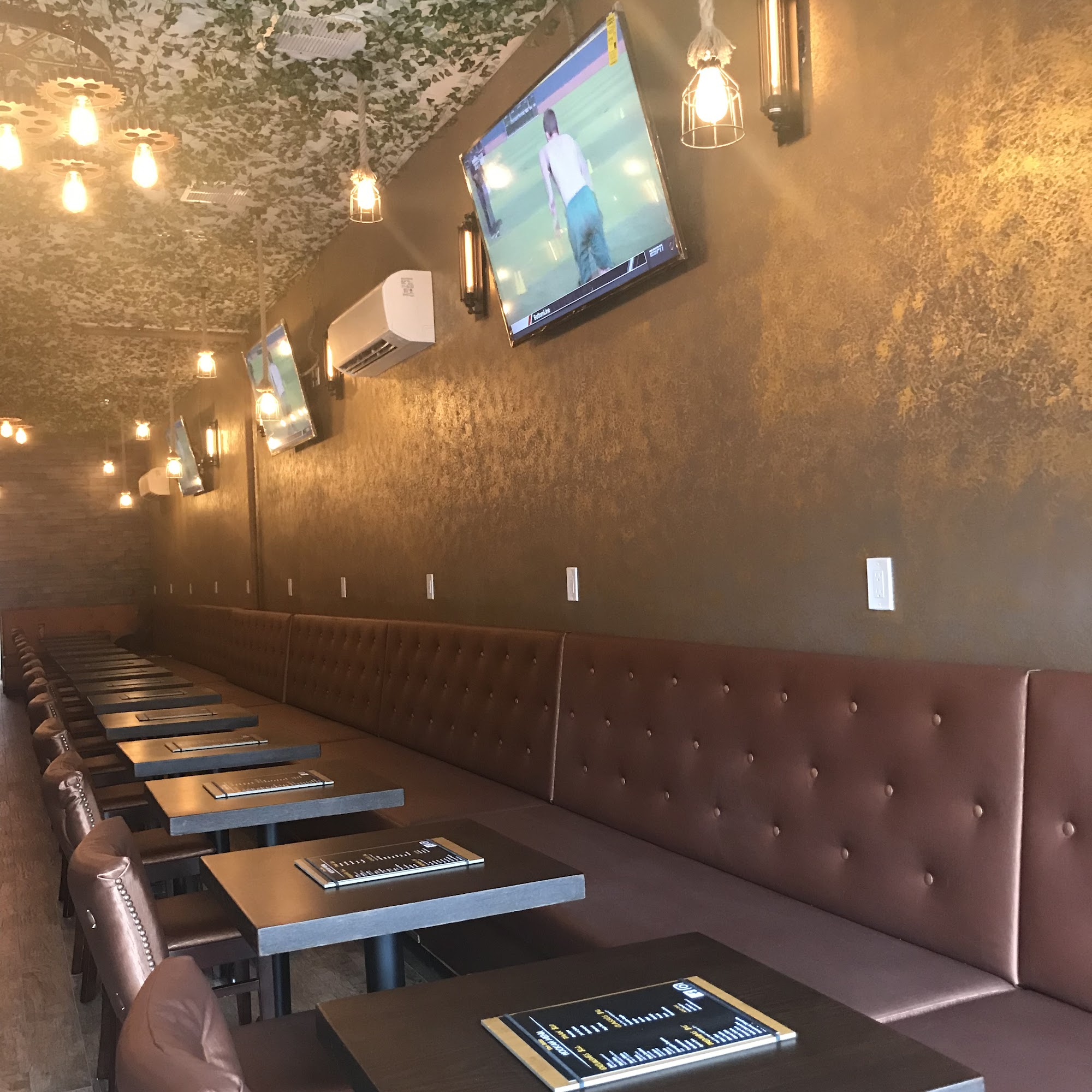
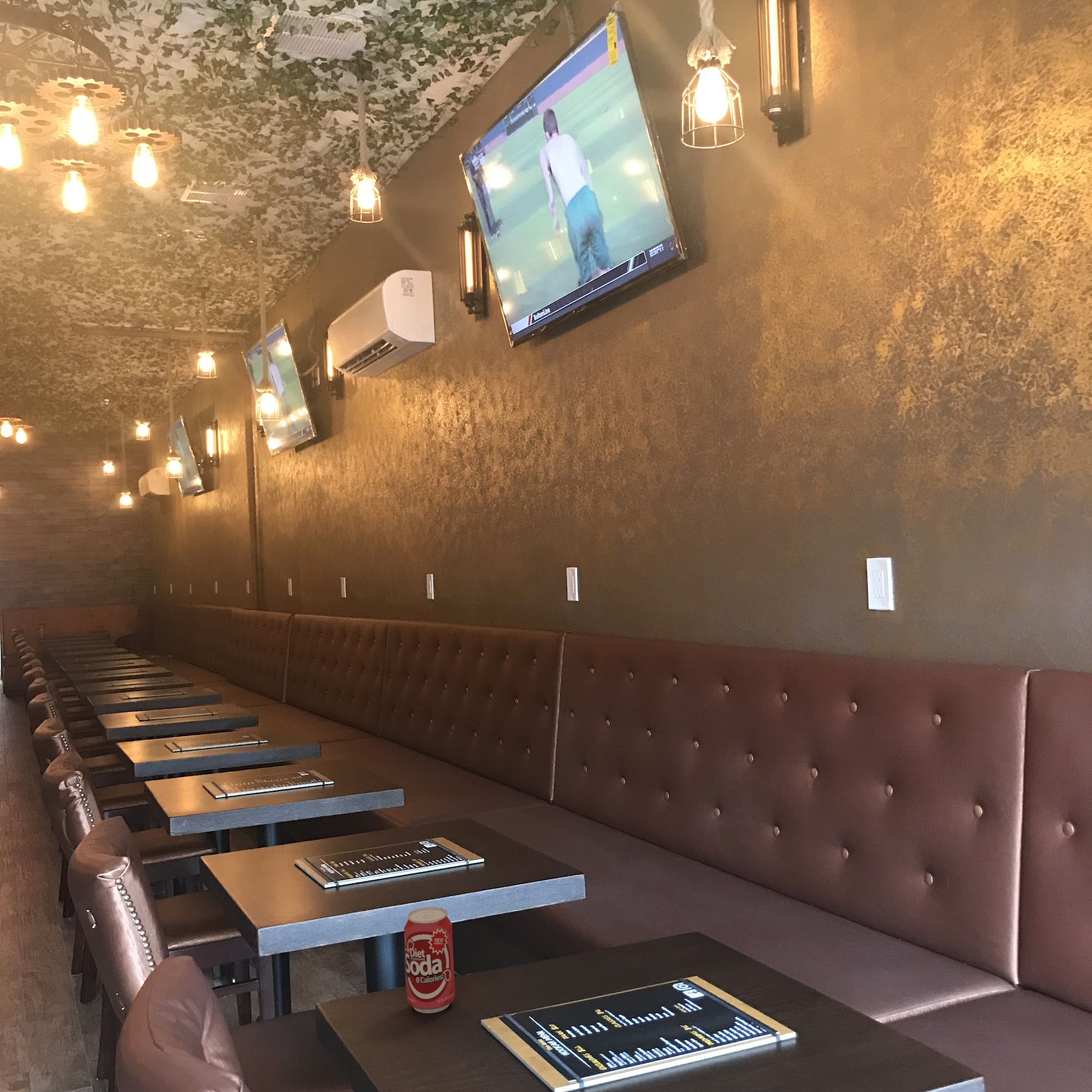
+ beverage can [403,906,455,1014]
